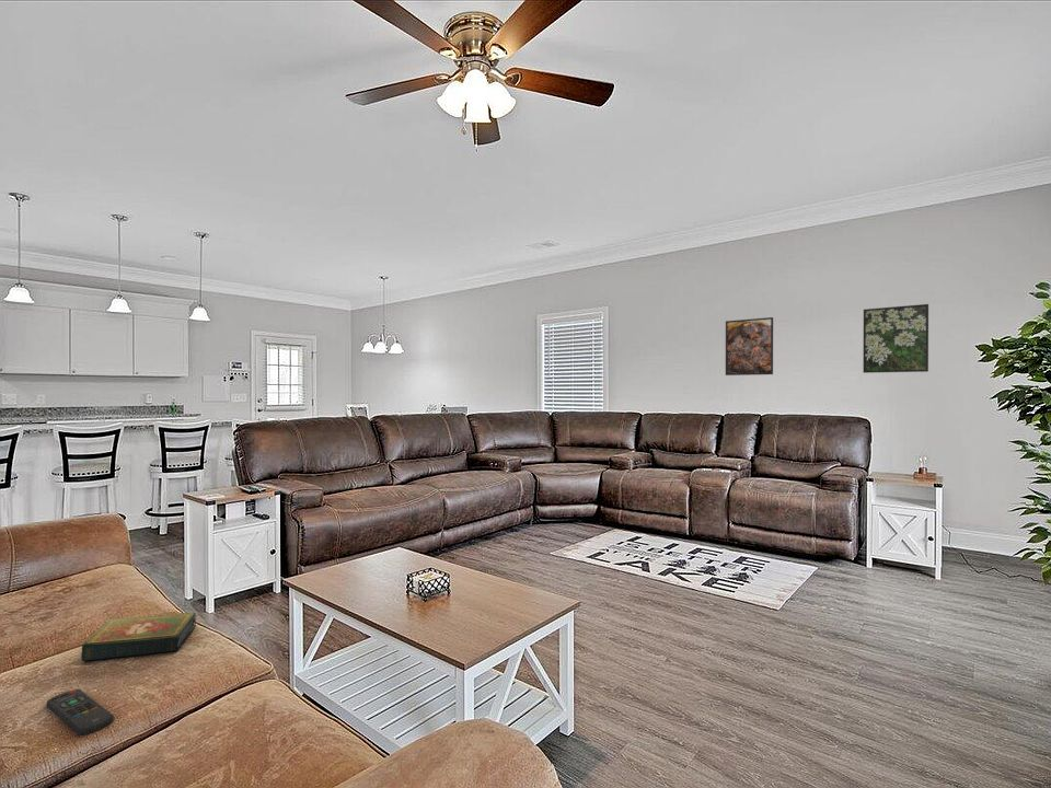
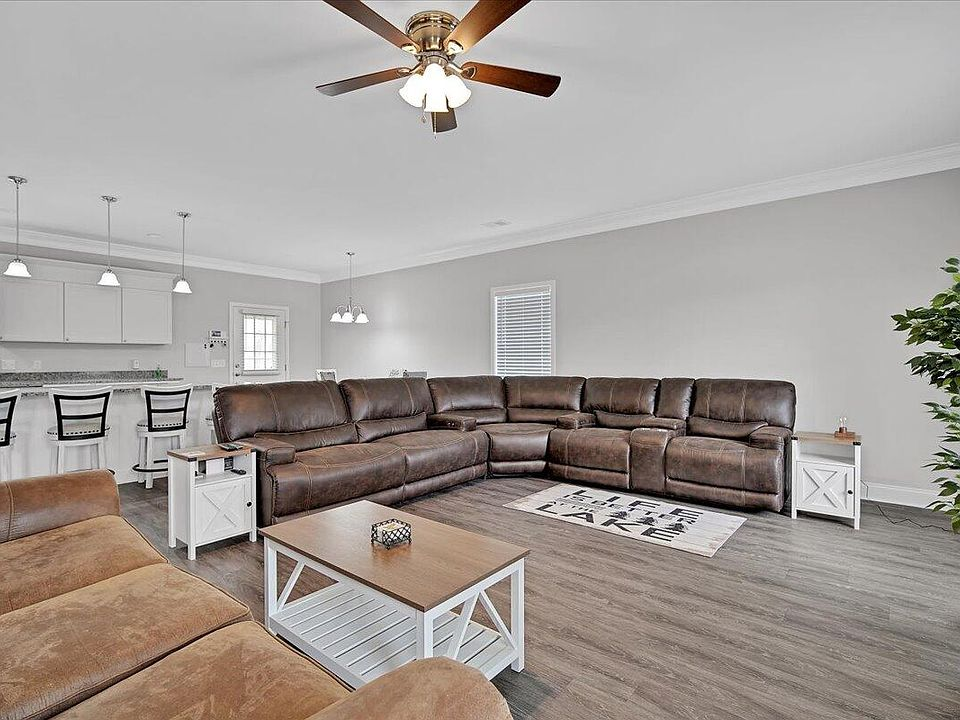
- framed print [862,303,929,374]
- book [80,612,197,662]
- remote control [46,688,115,737]
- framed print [725,316,774,376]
